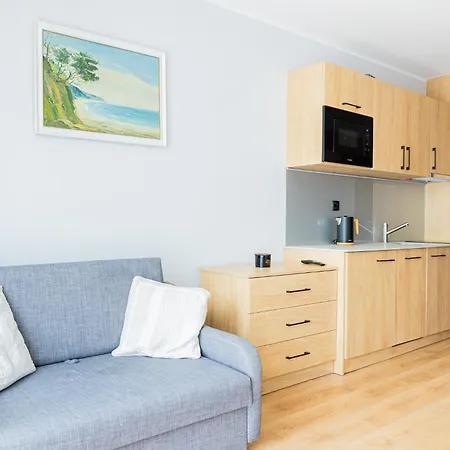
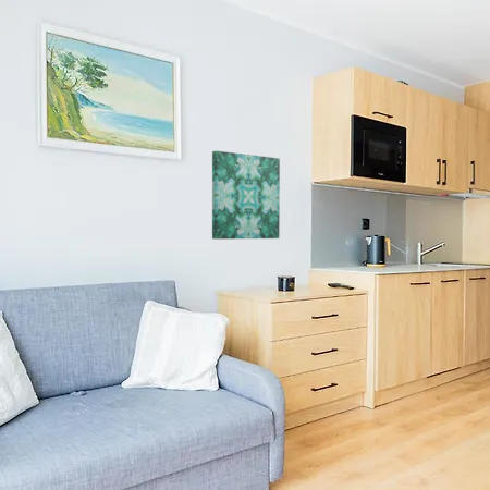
+ wall art [211,149,281,241]
